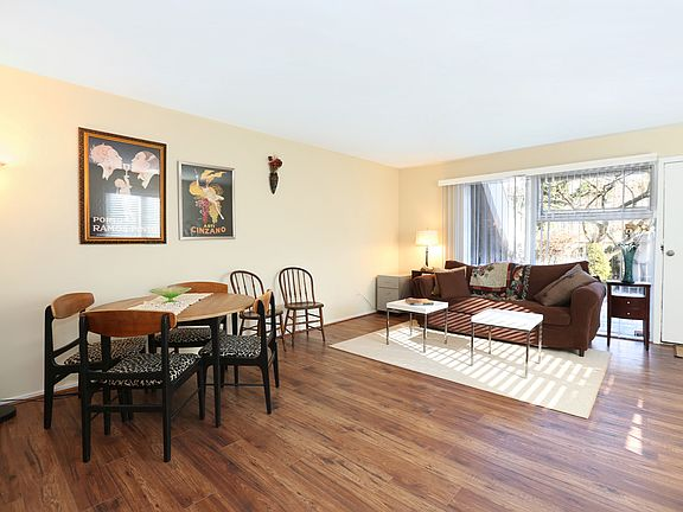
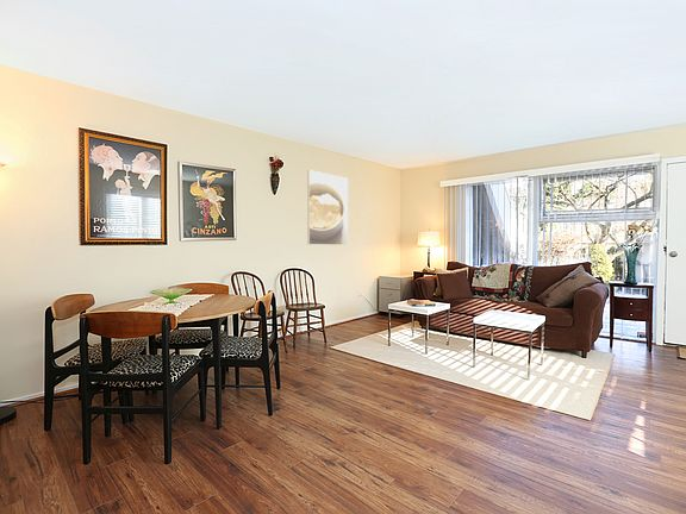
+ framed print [306,169,349,246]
